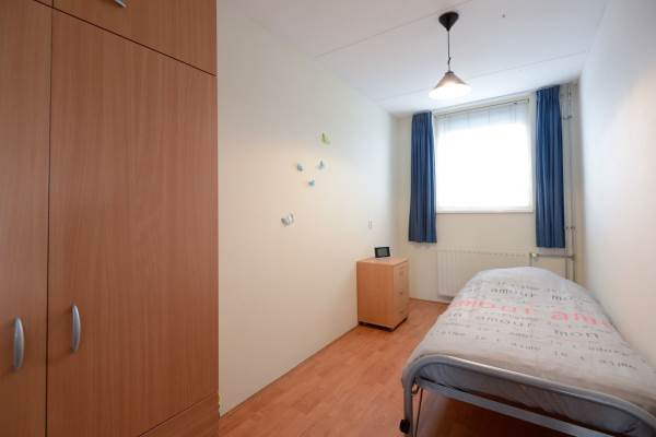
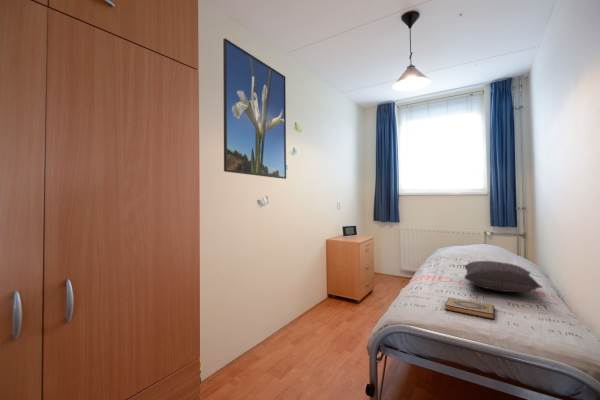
+ pillow [463,260,543,293]
+ hardback book [444,296,495,320]
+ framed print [222,37,287,180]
